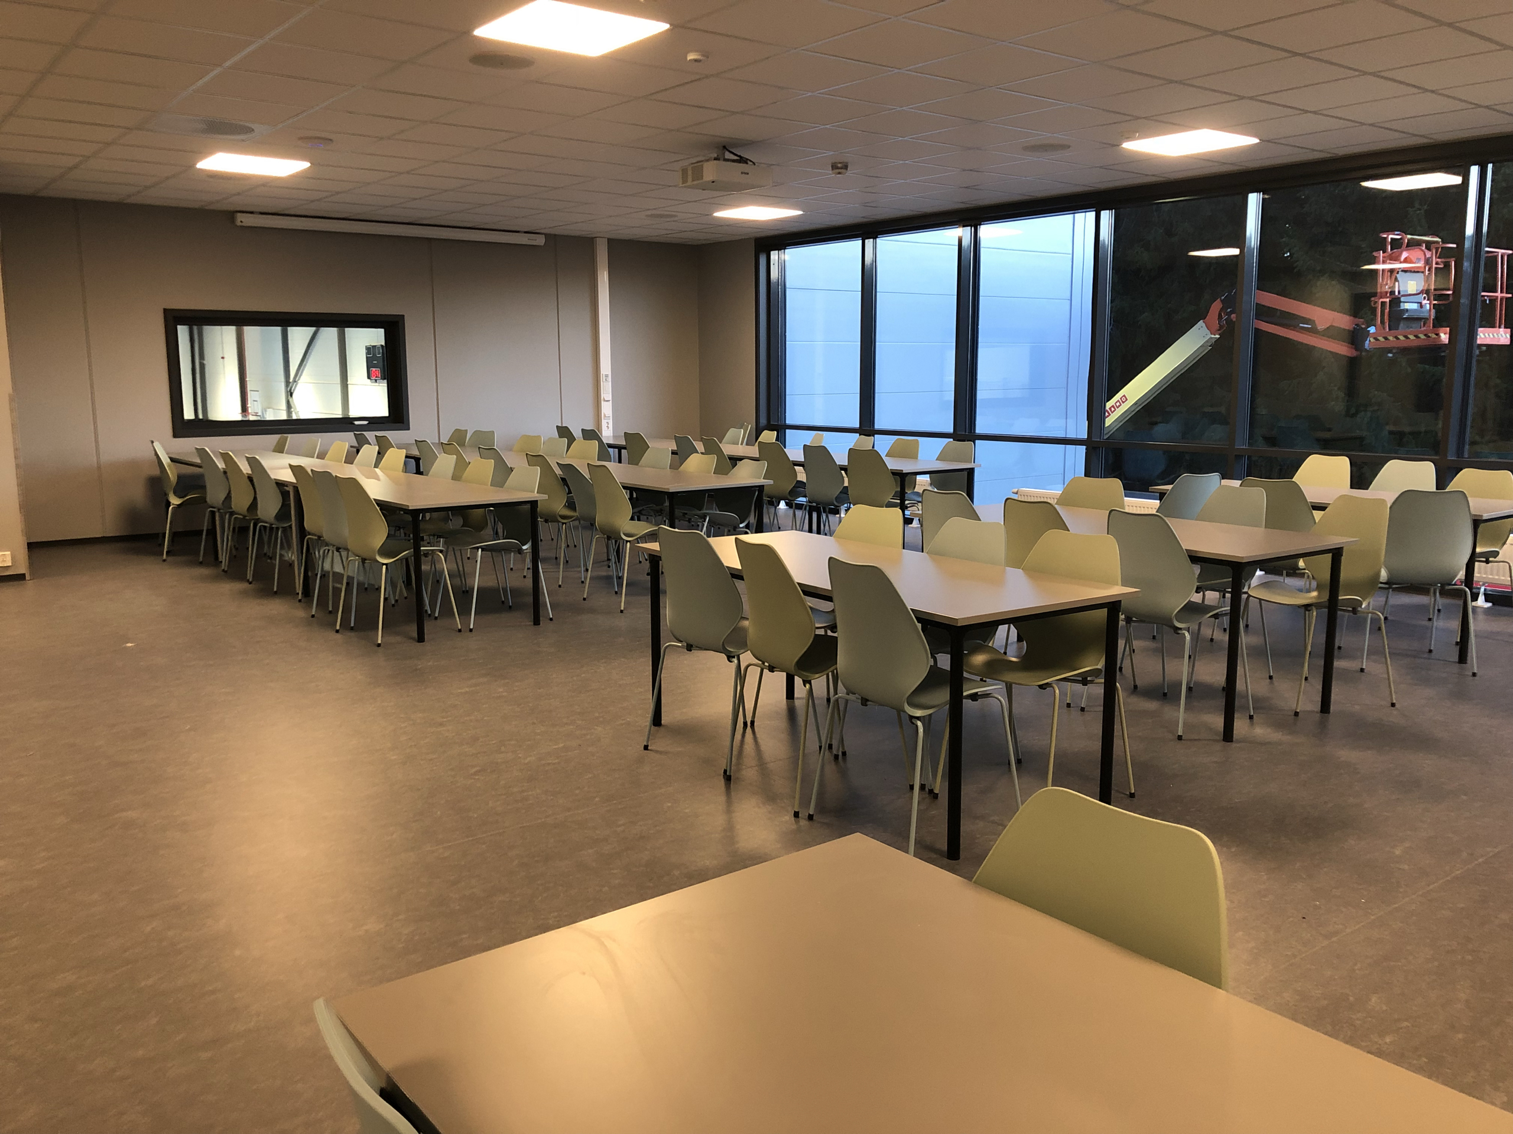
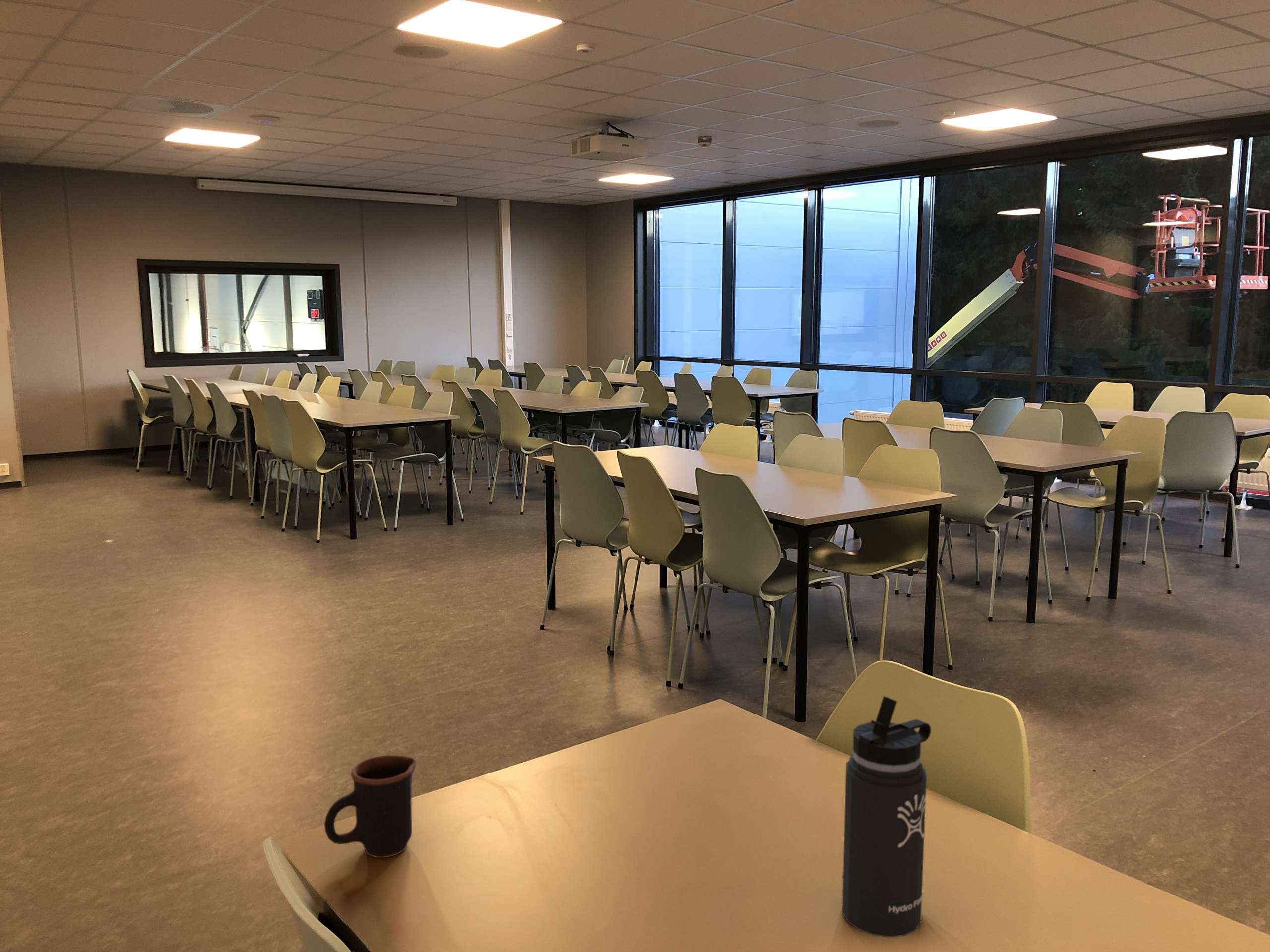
+ thermos bottle [841,696,932,938]
+ mug [324,755,417,858]
